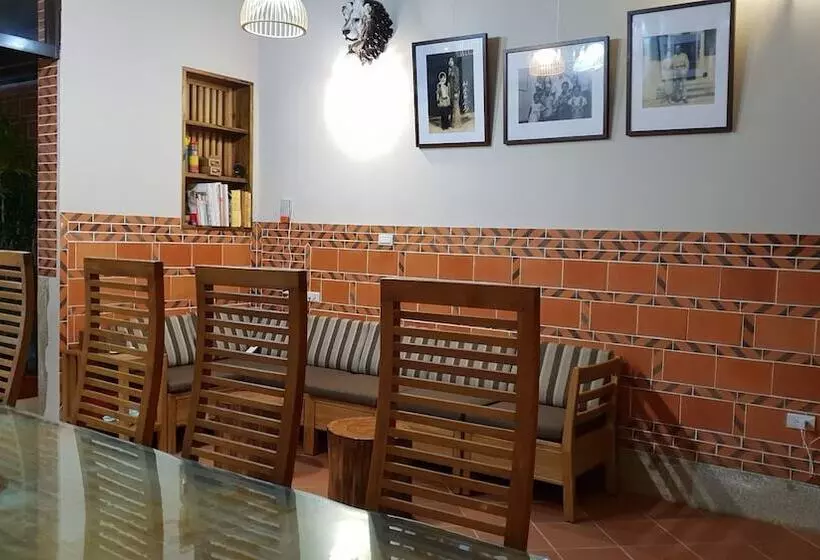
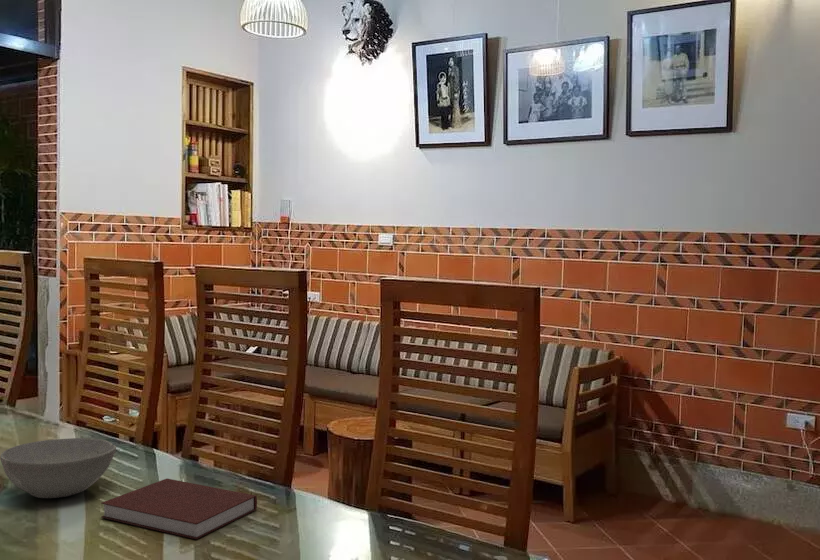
+ notebook [100,478,258,540]
+ bowl [0,437,117,499]
